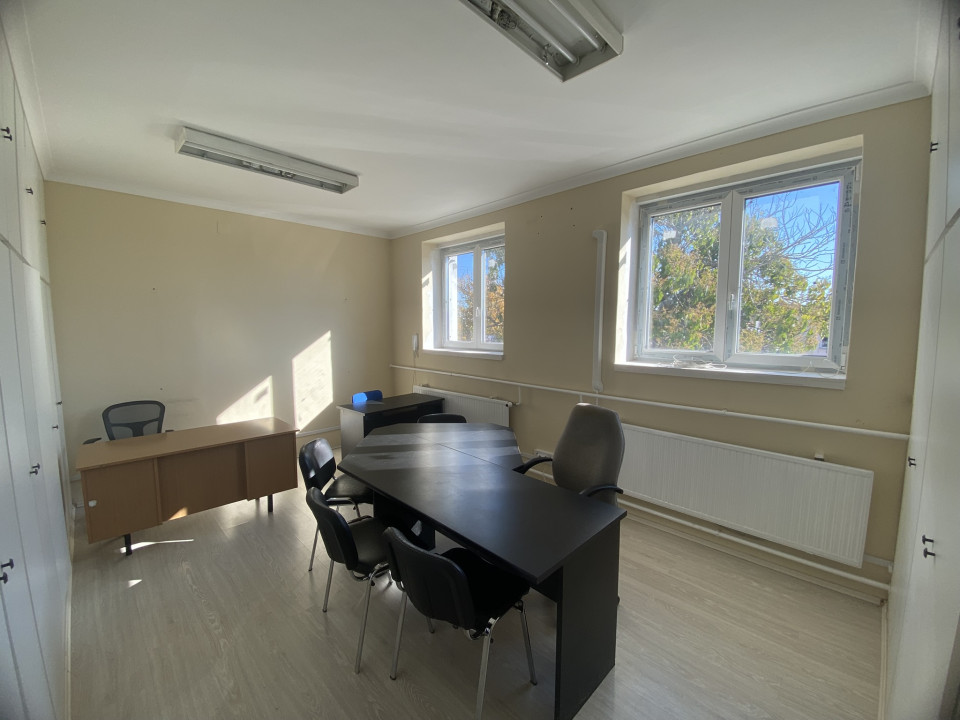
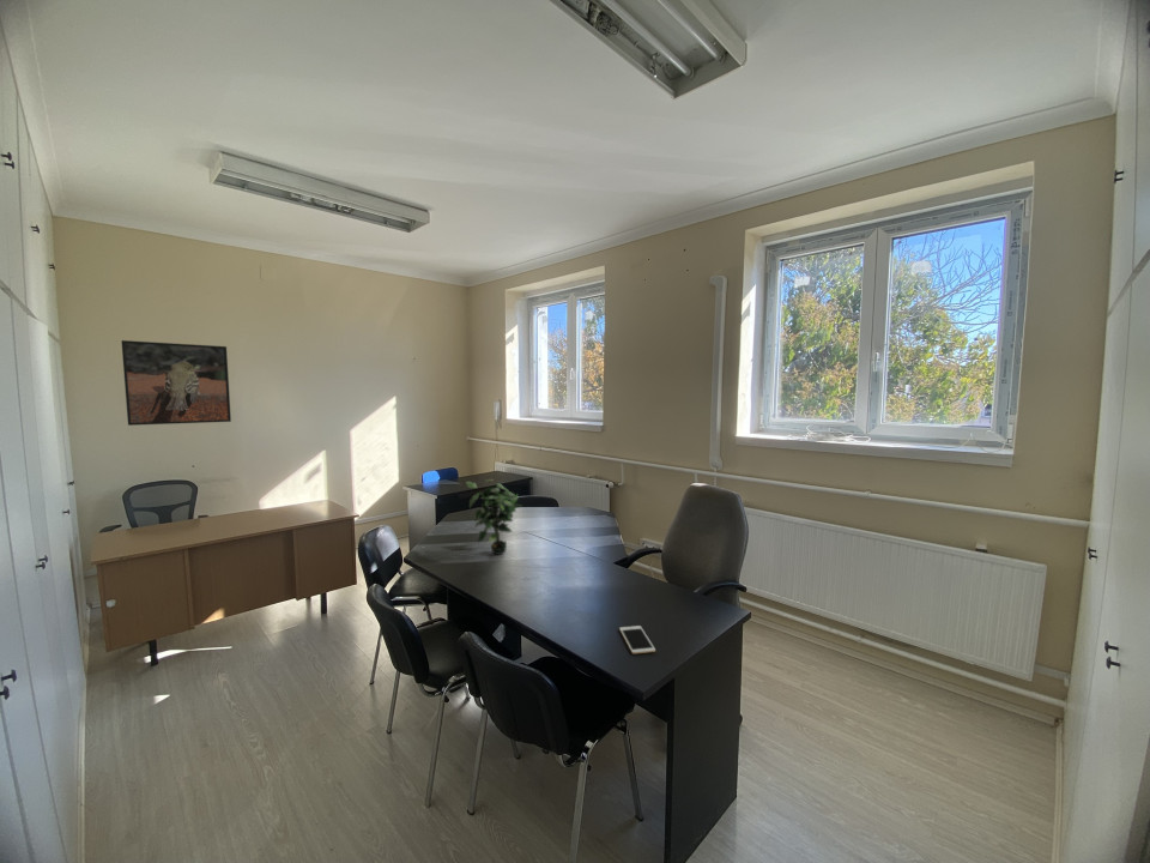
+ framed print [121,339,232,427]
+ cell phone [618,624,656,654]
+ potted plant [465,478,522,556]
